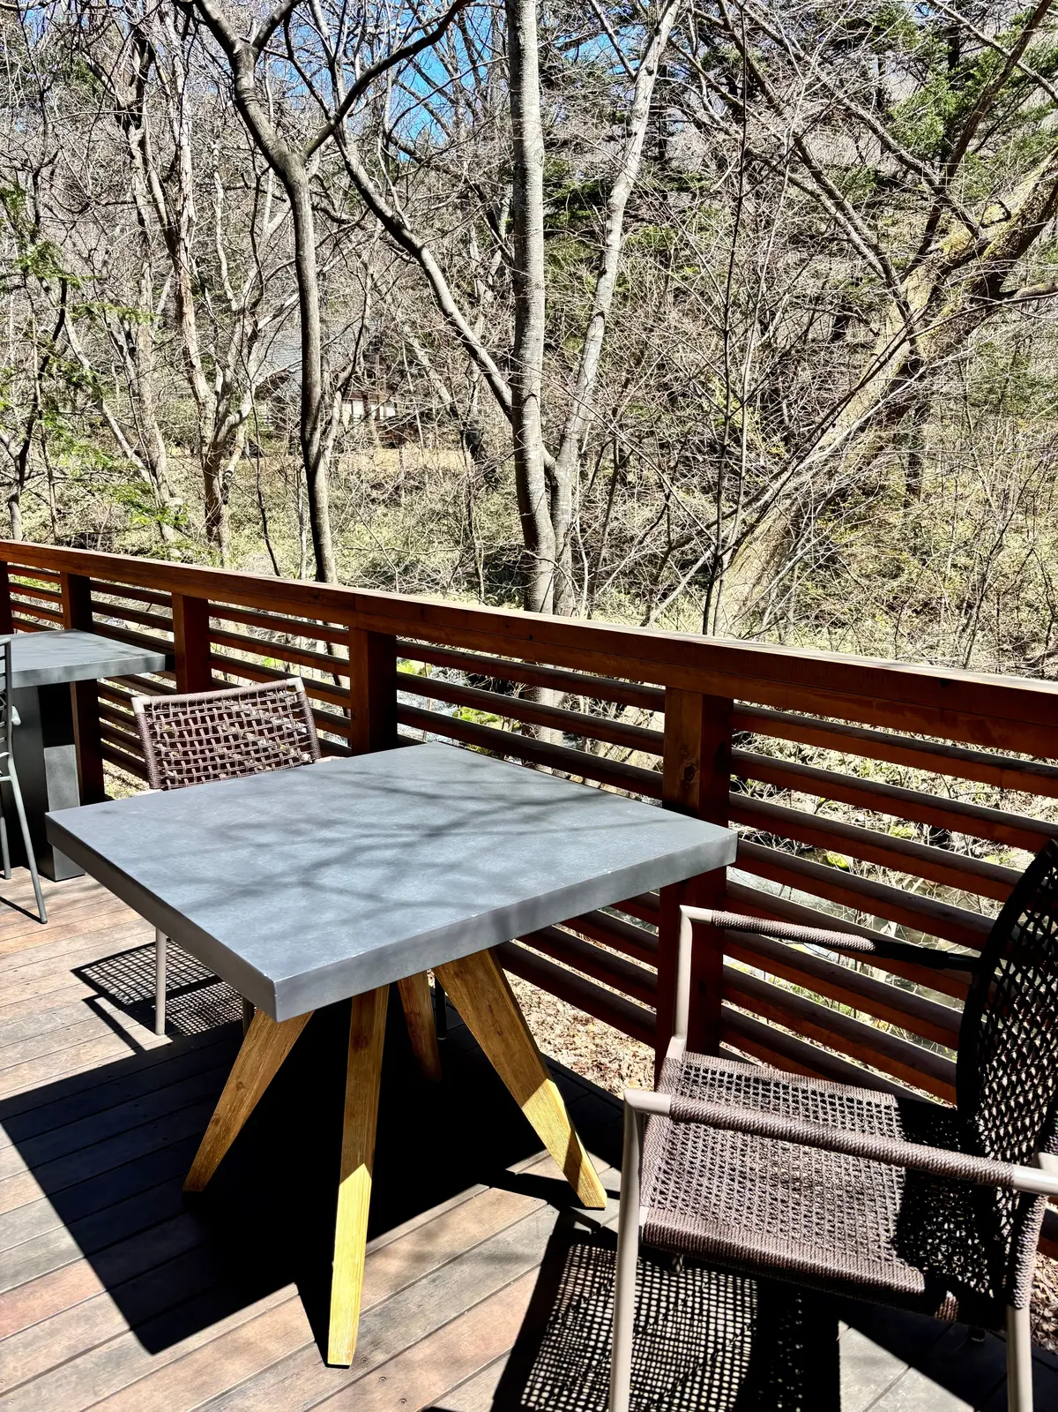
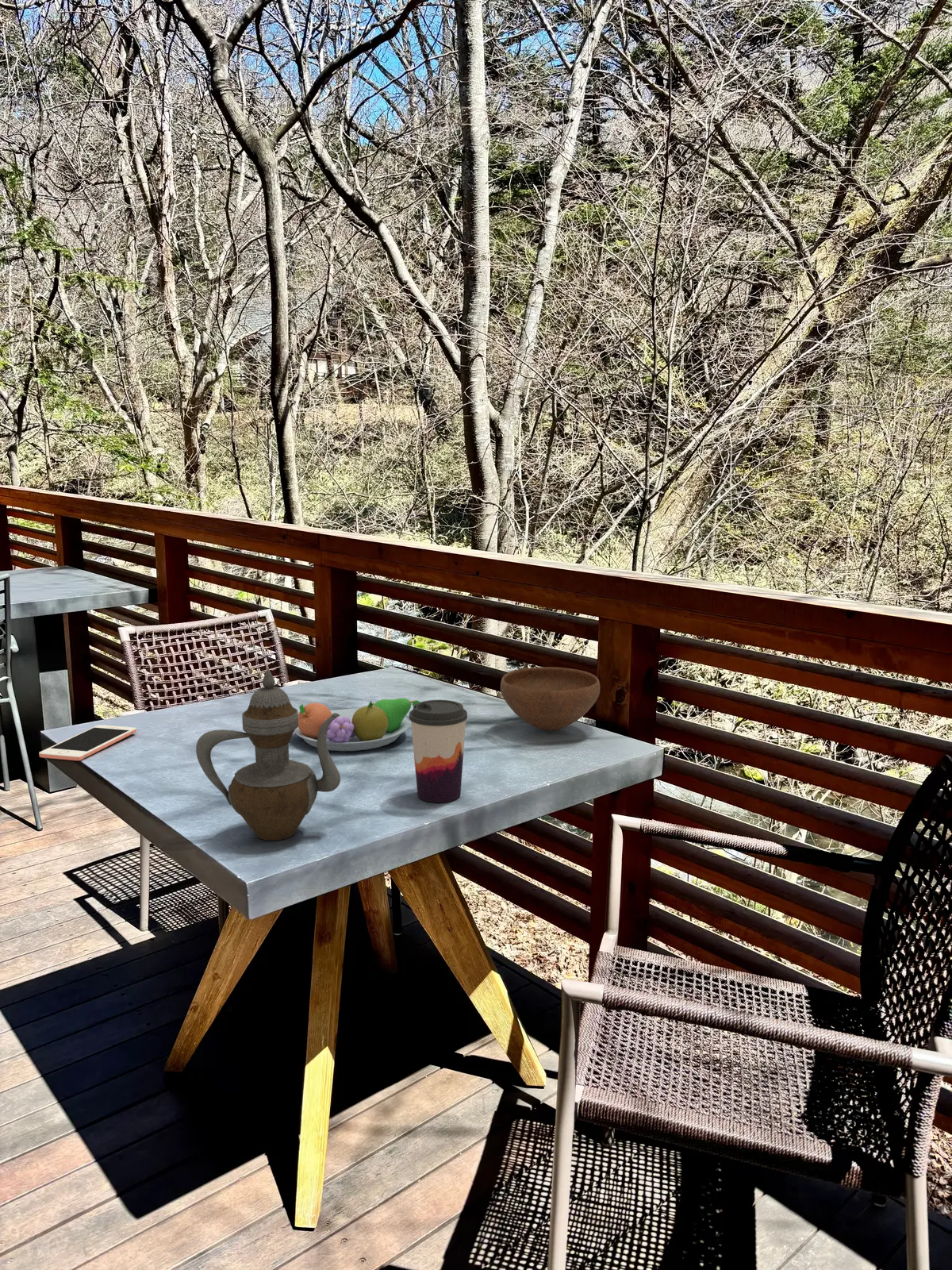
+ bowl [500,666,601,732]
+ cell phone [38,724,137,761]
+ coffee cup [409,699,468,803]
+ teapot [195,668,341,841]
+ fruit bowl [294,698,420,752]
